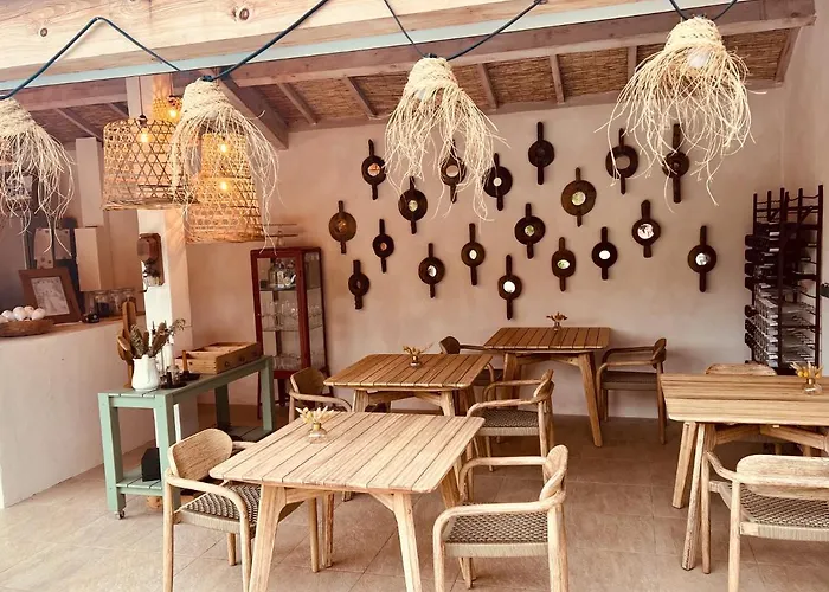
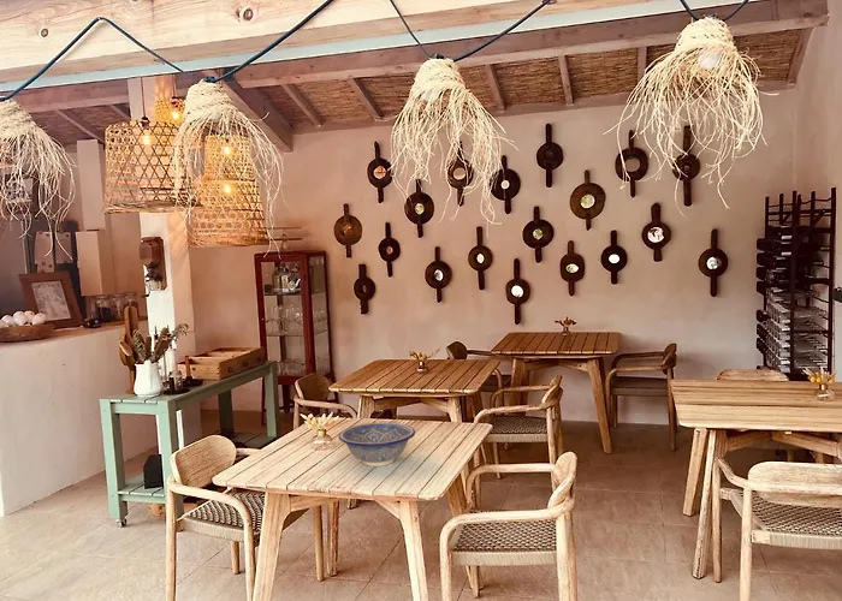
+ decorative bowl [337,422,416,468]
